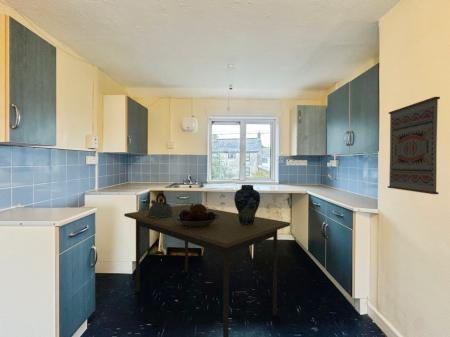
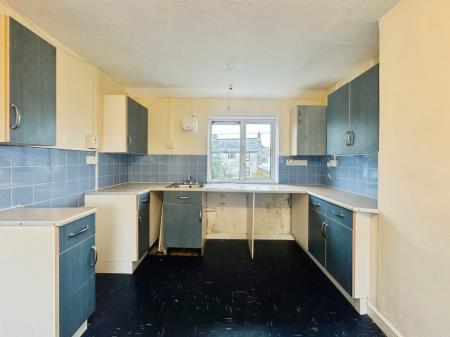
- fruit bowl [174,203,220,227]
- kettle [148,192,174,218]
- dining table [123,204,291,337]
- vase [233,184,261,225]
- wall art [387,96,441,195]
